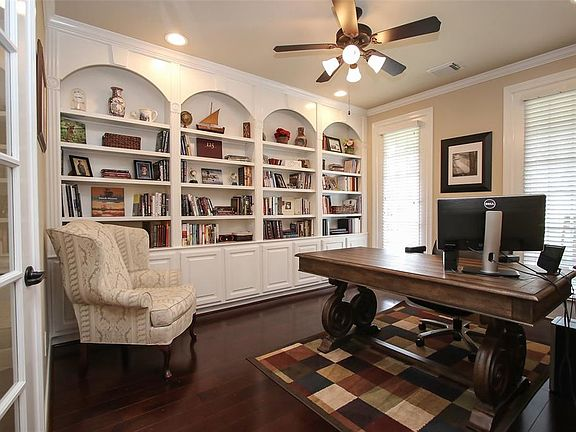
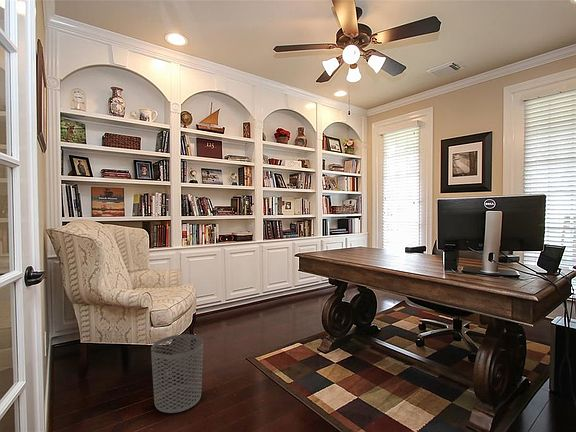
+ waste bin [150,333,204,414]
